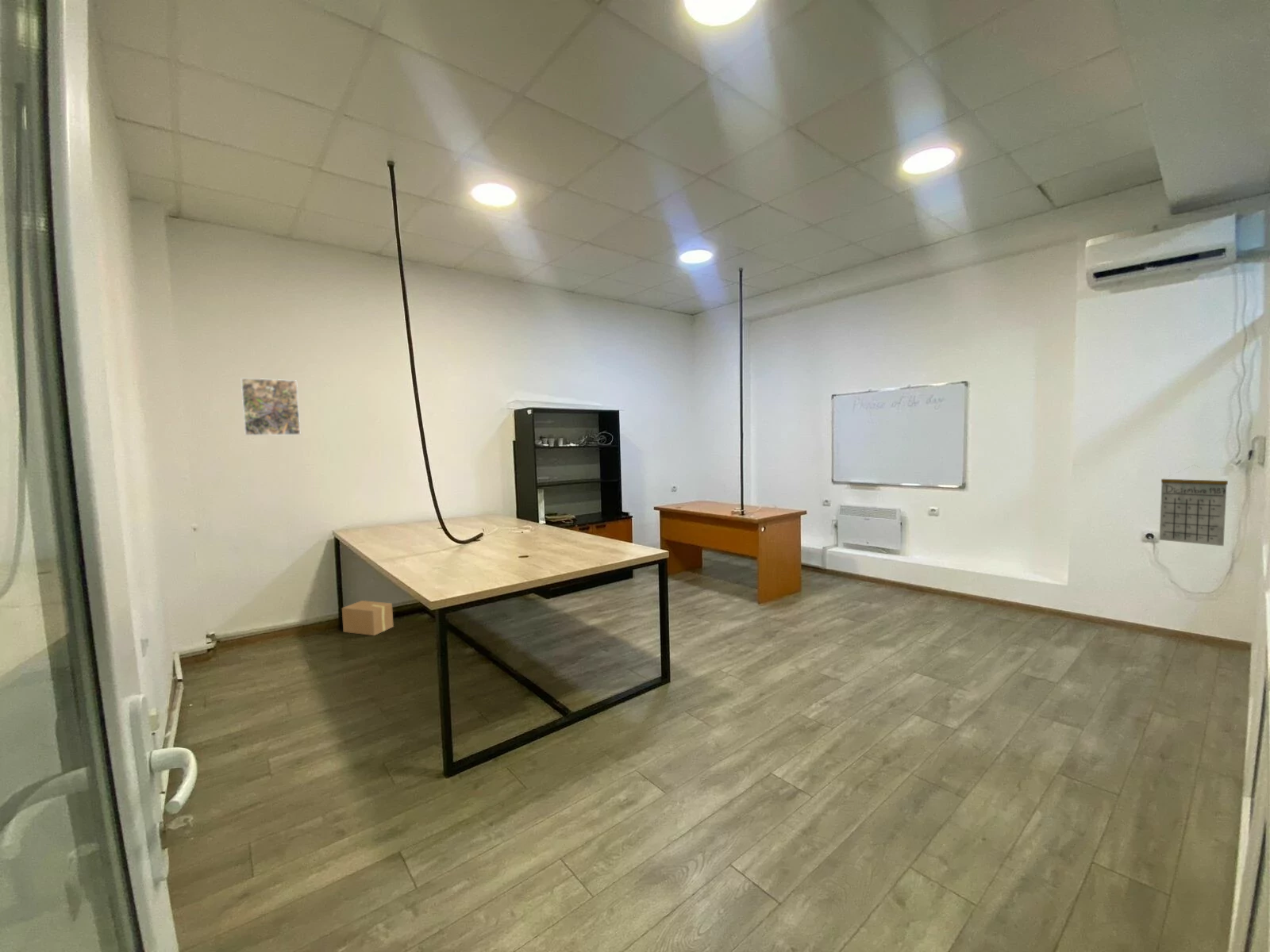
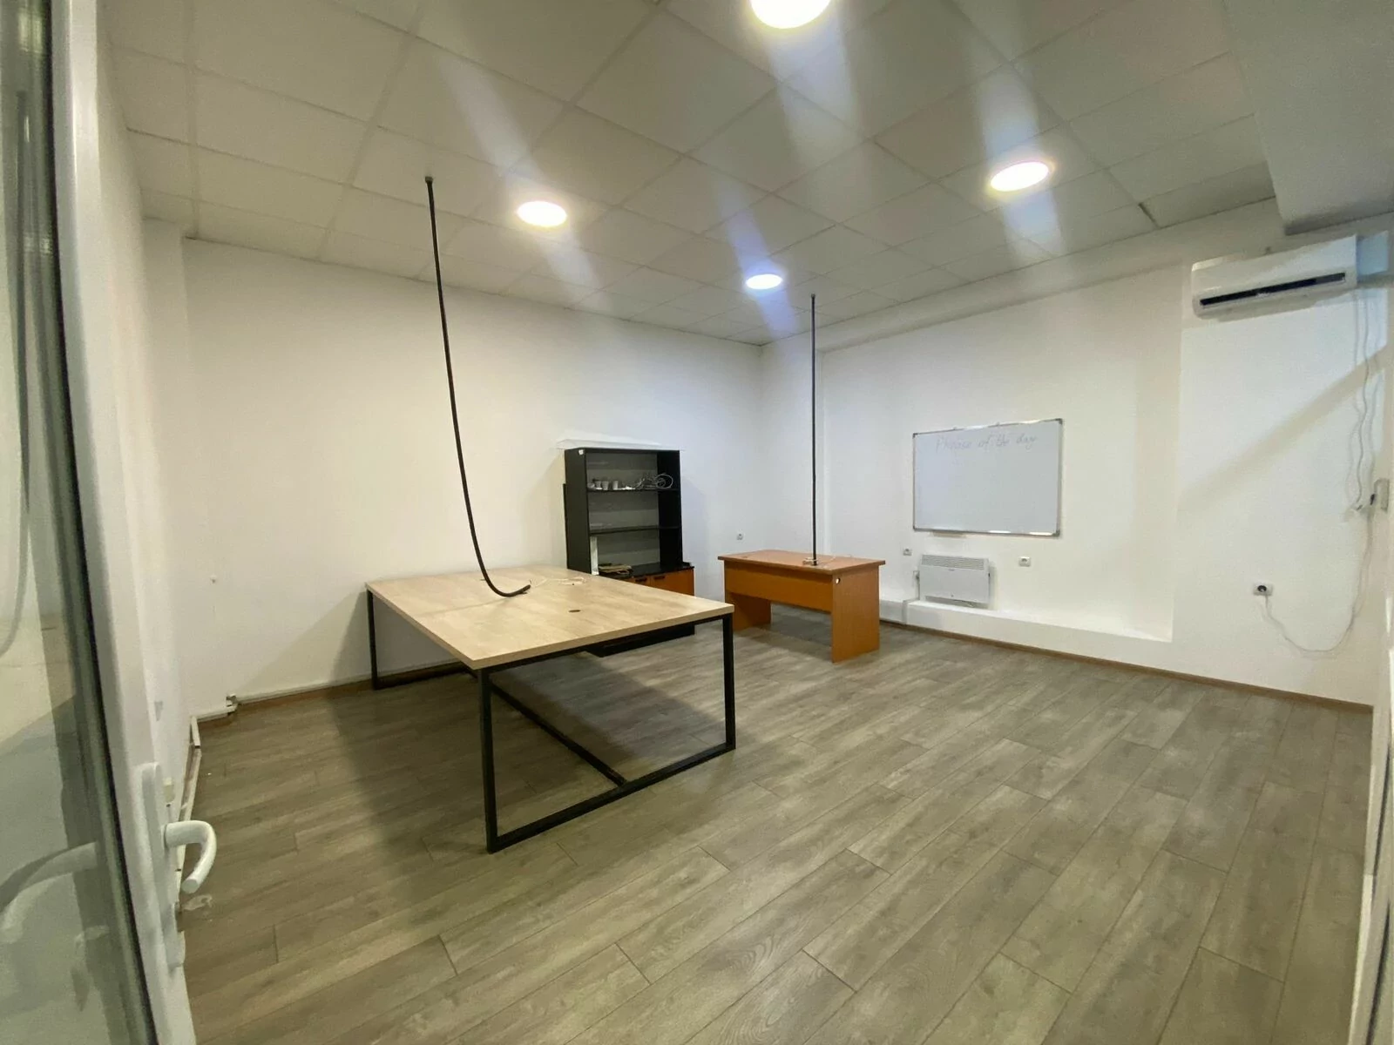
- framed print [241,377,302,436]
- cardboard box [341,600,394,636]
- calendar [1159,464,1229,547]
